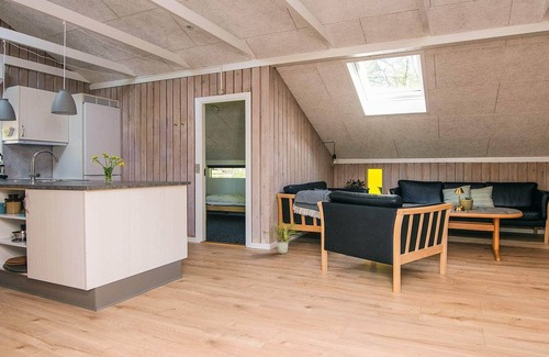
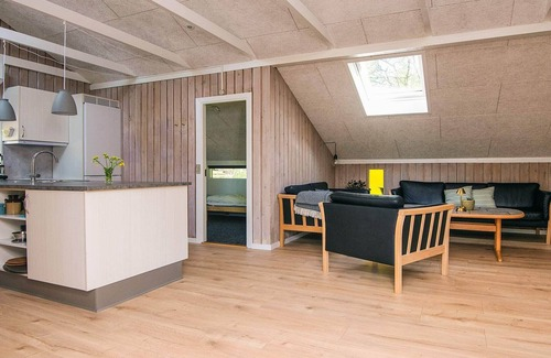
- potted plant [262,222,303,255]
